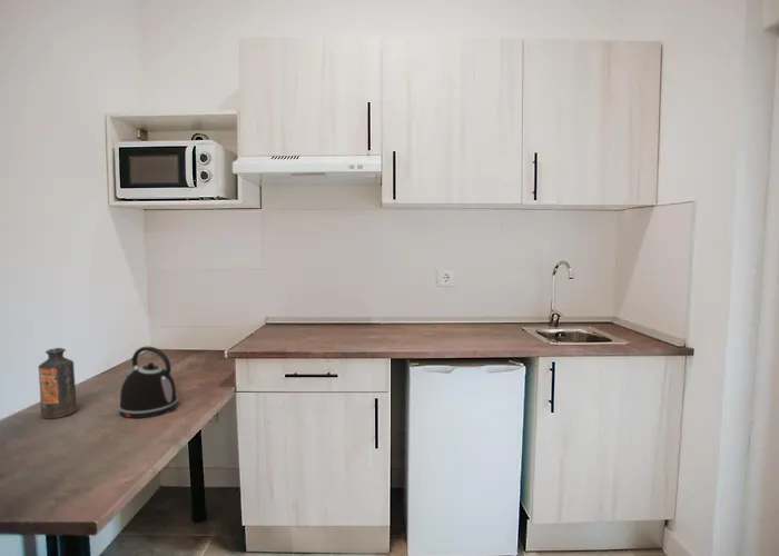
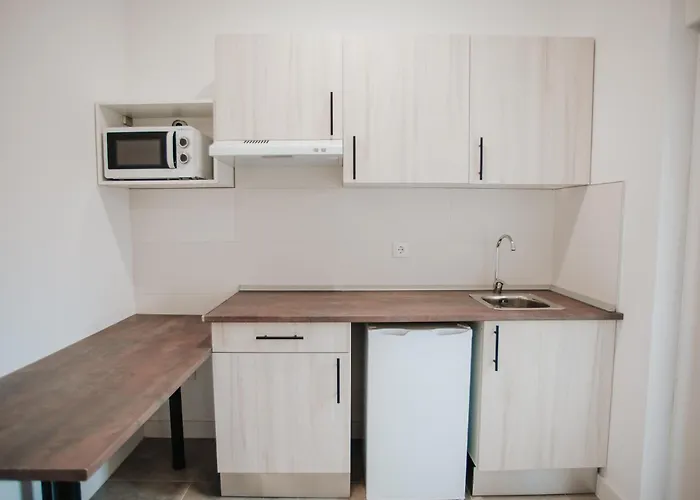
- bottle [38,347,78,419]
- kettle [117,346,179,419]
